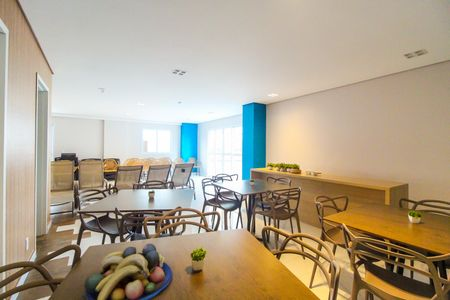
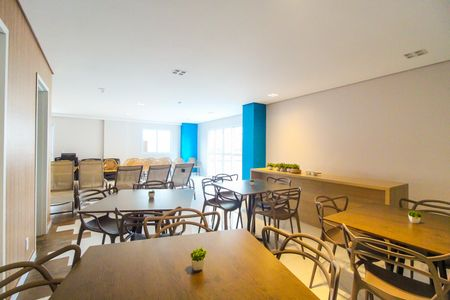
- fruit bowl [82,243,173,300]
